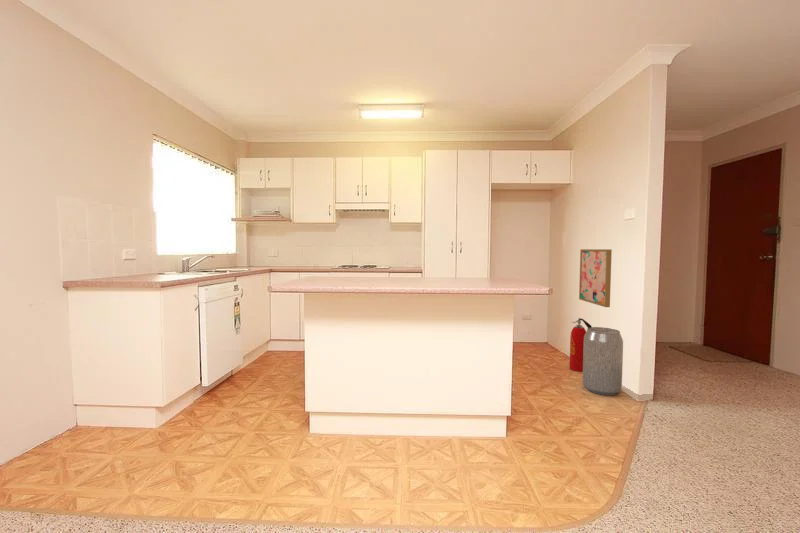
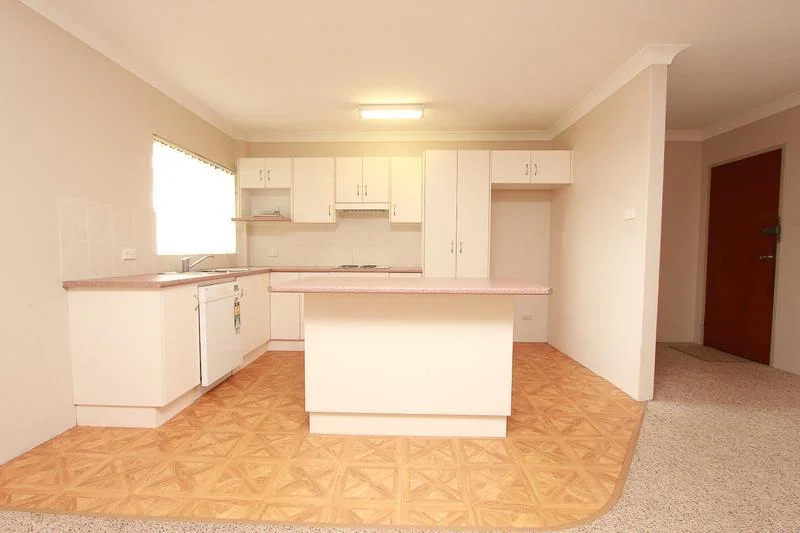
- wall art [578,248,613,308]
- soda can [582,326,624,396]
- fire extinguisher [569,317,593,373]
